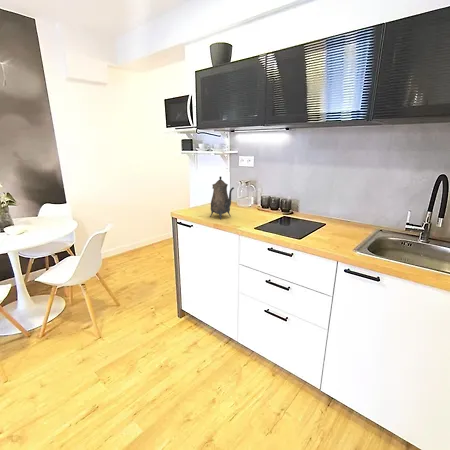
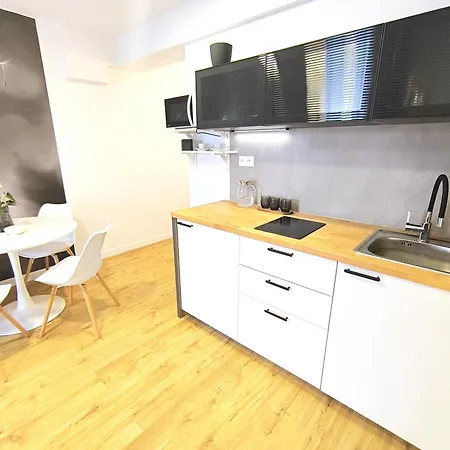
- teapot [209,175,235,220]
